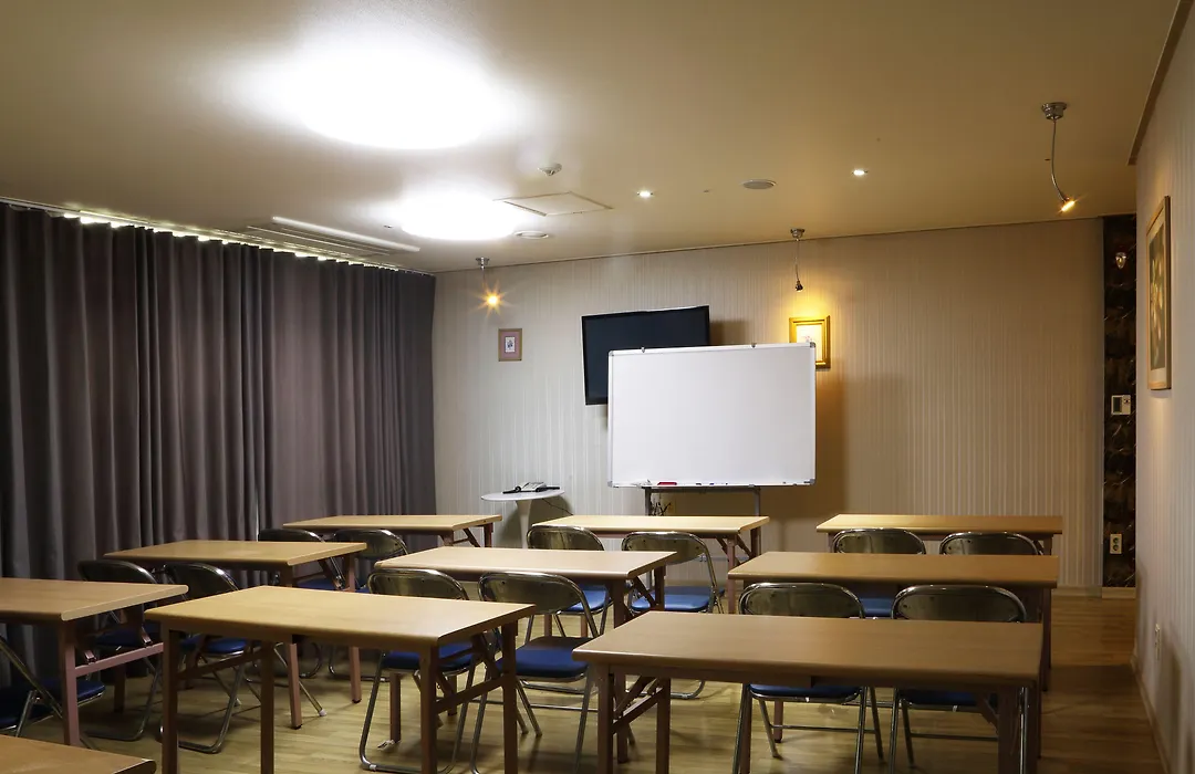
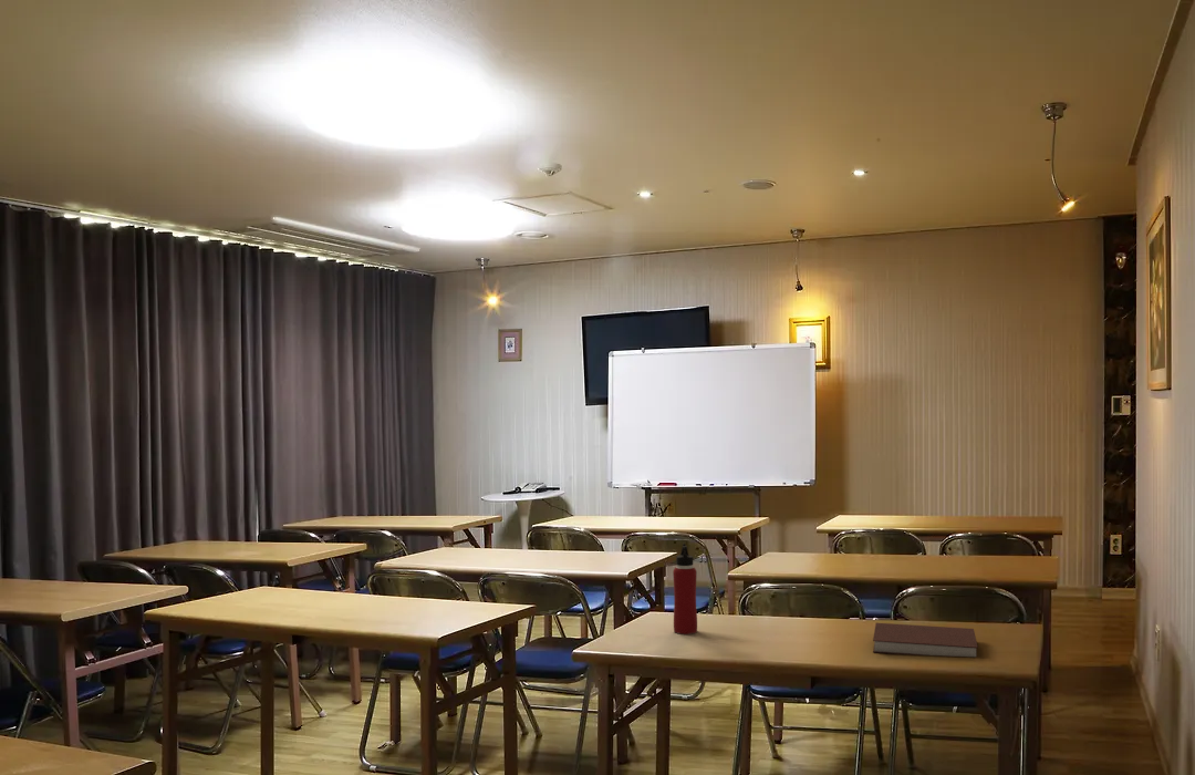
+ notebook [872,622,979,658]
+ water bottle [672,542,698,636]
